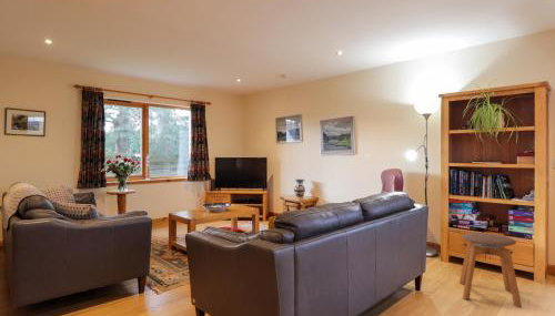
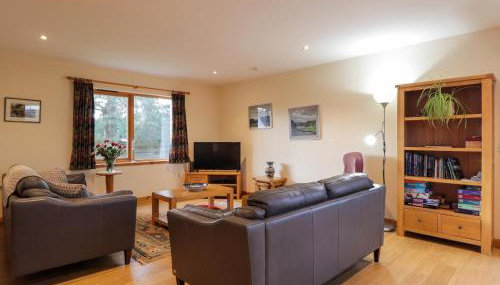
- stool [458,232,523,308]
